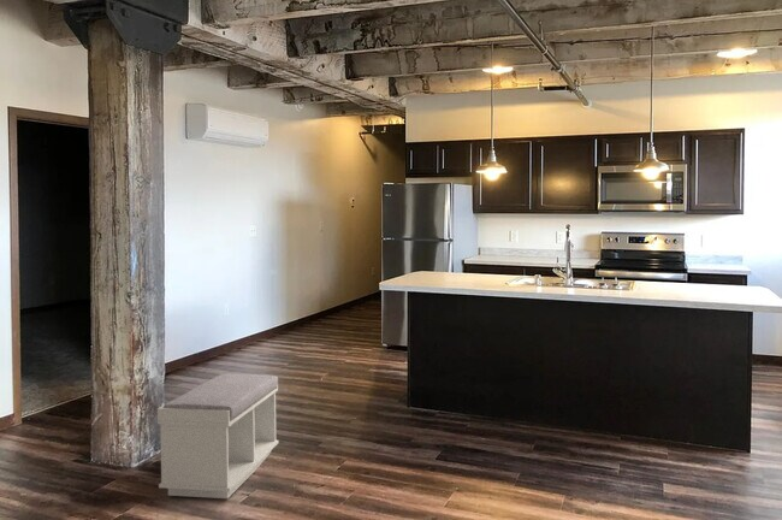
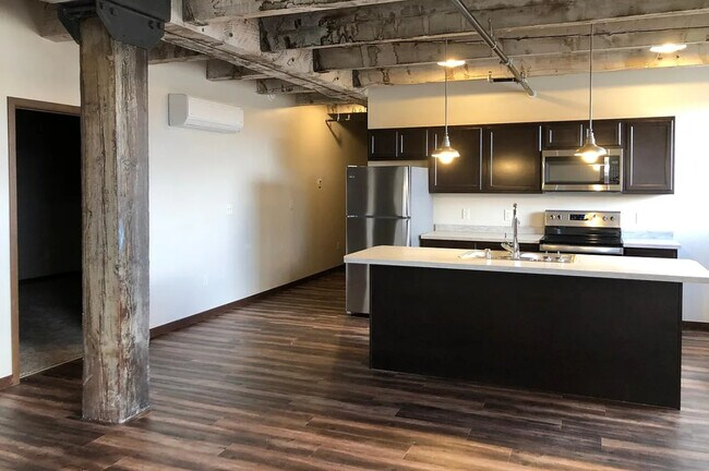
- bench [156,373,279,500]
